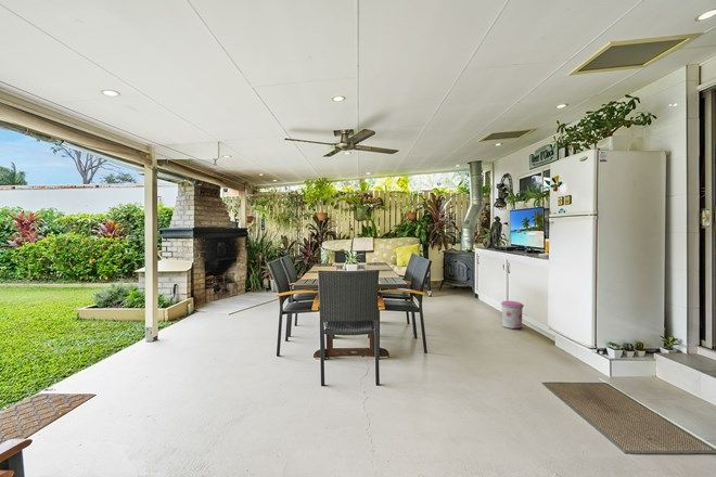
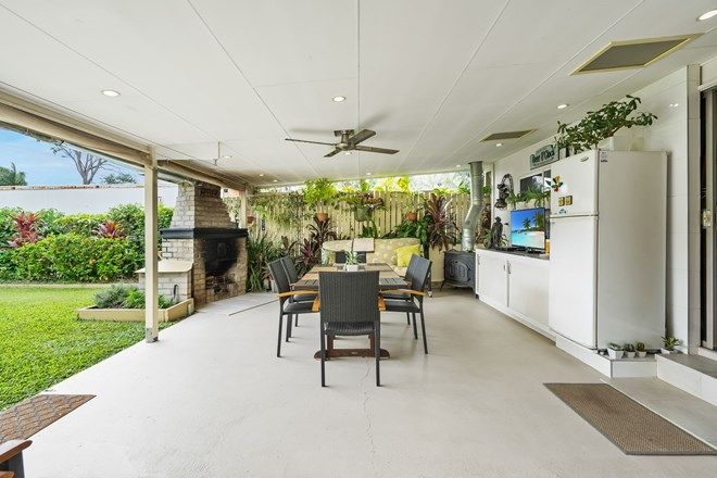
- trash can [500,300,525,331]
